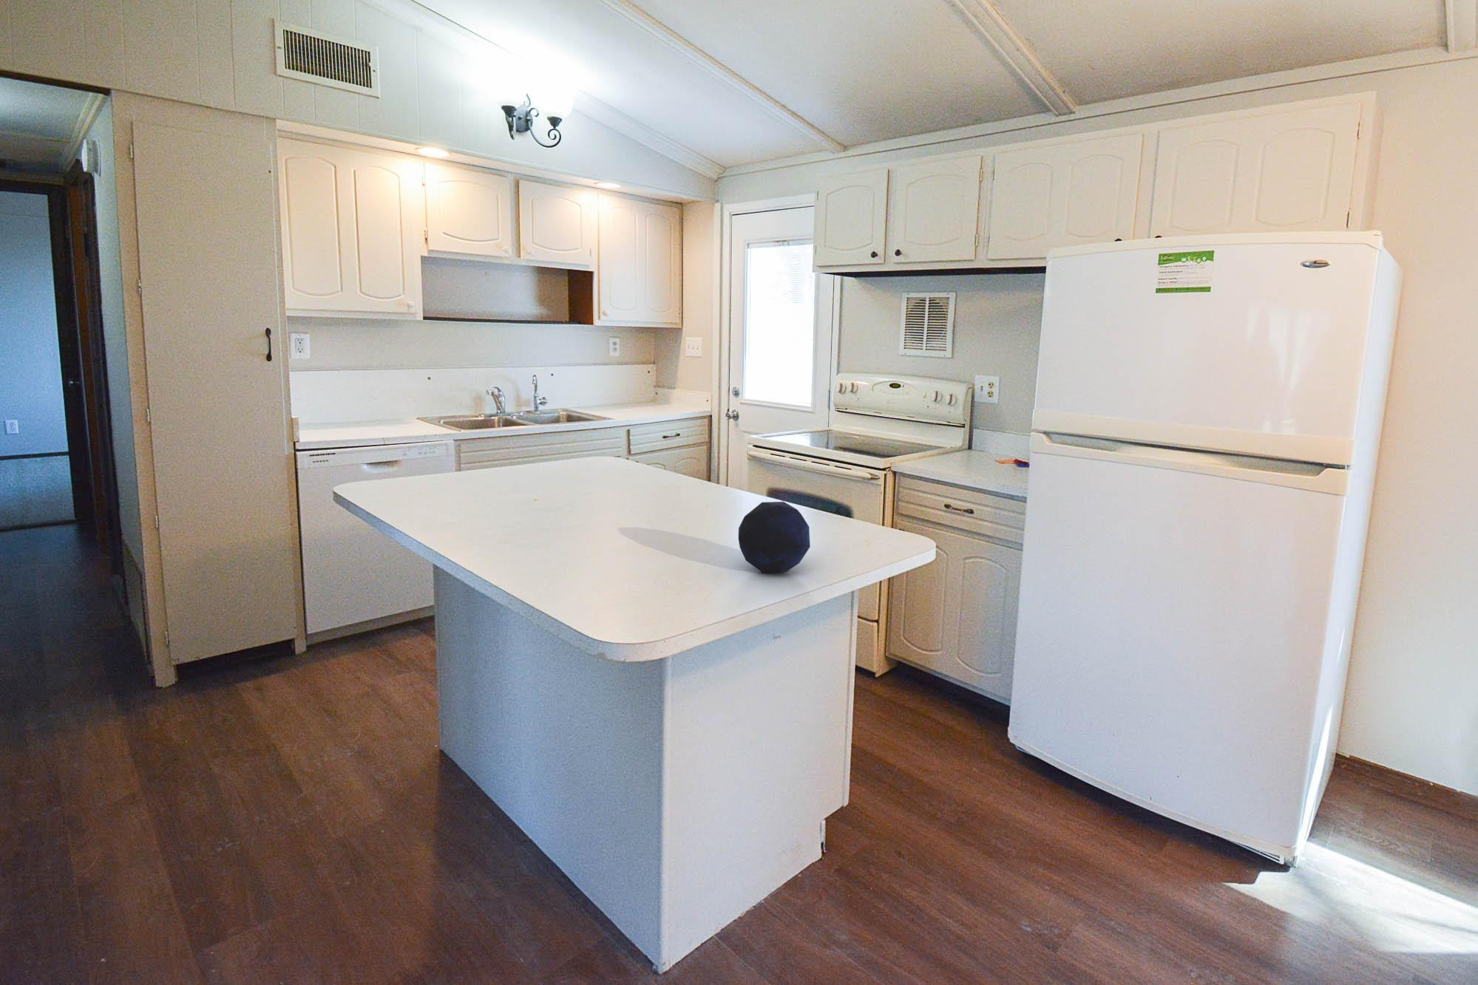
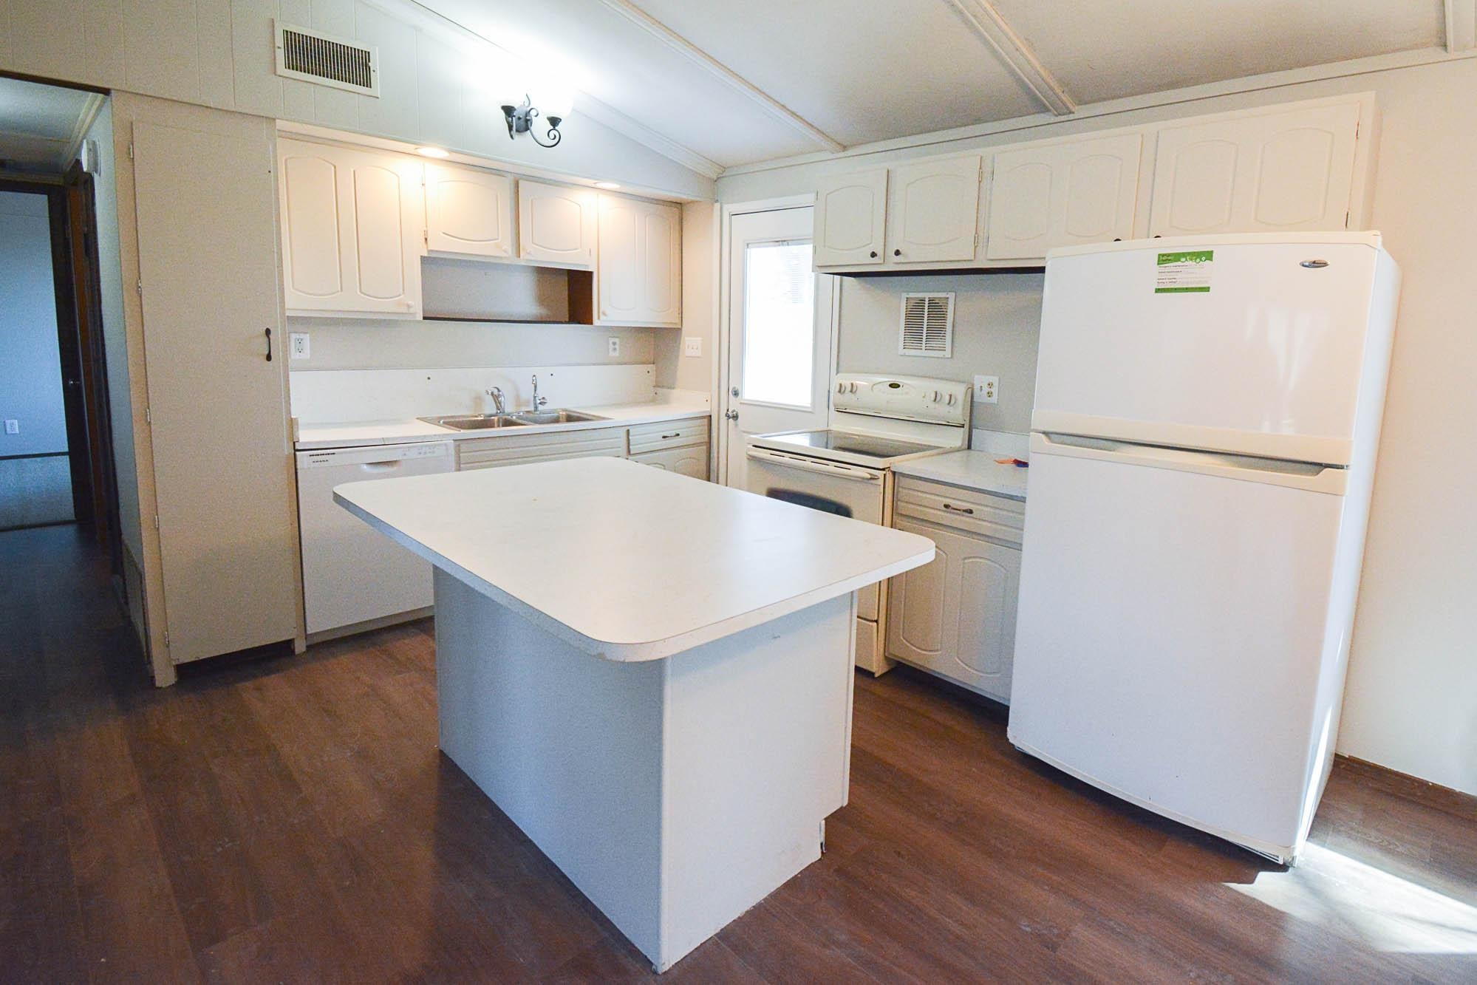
- decorative orb [738,501,812,574]
